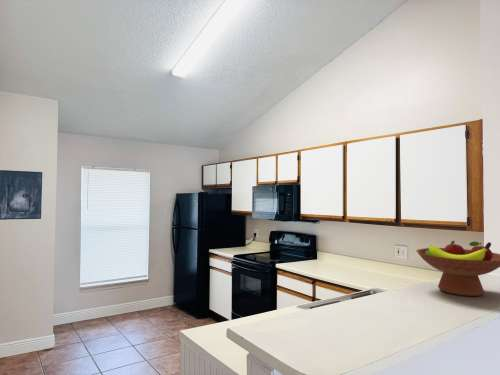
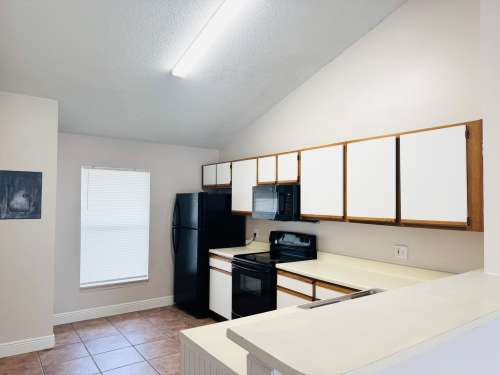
- fruit bowl [415,240,500,297]
